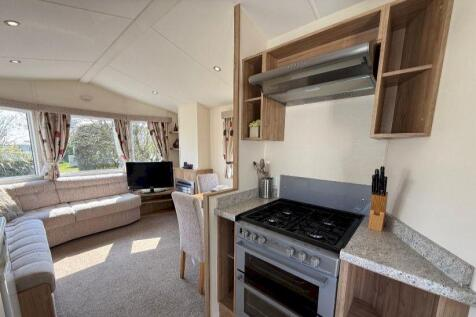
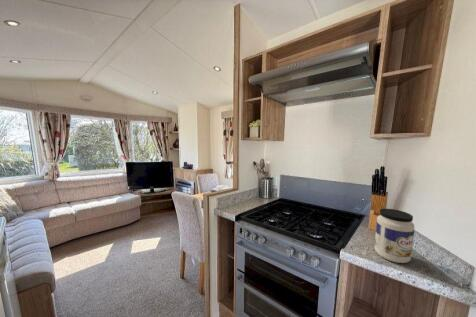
+ jar [374,208,415,264]
